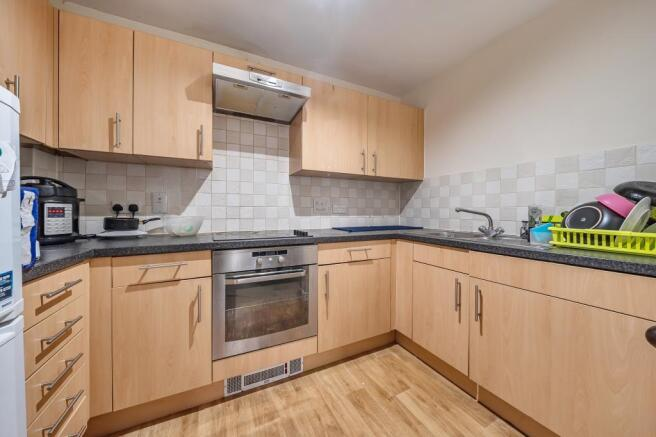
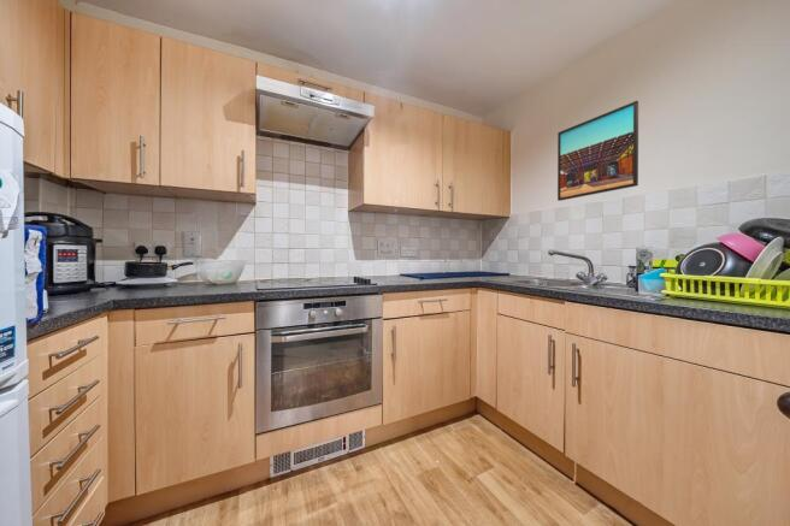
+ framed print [556,100,639,202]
